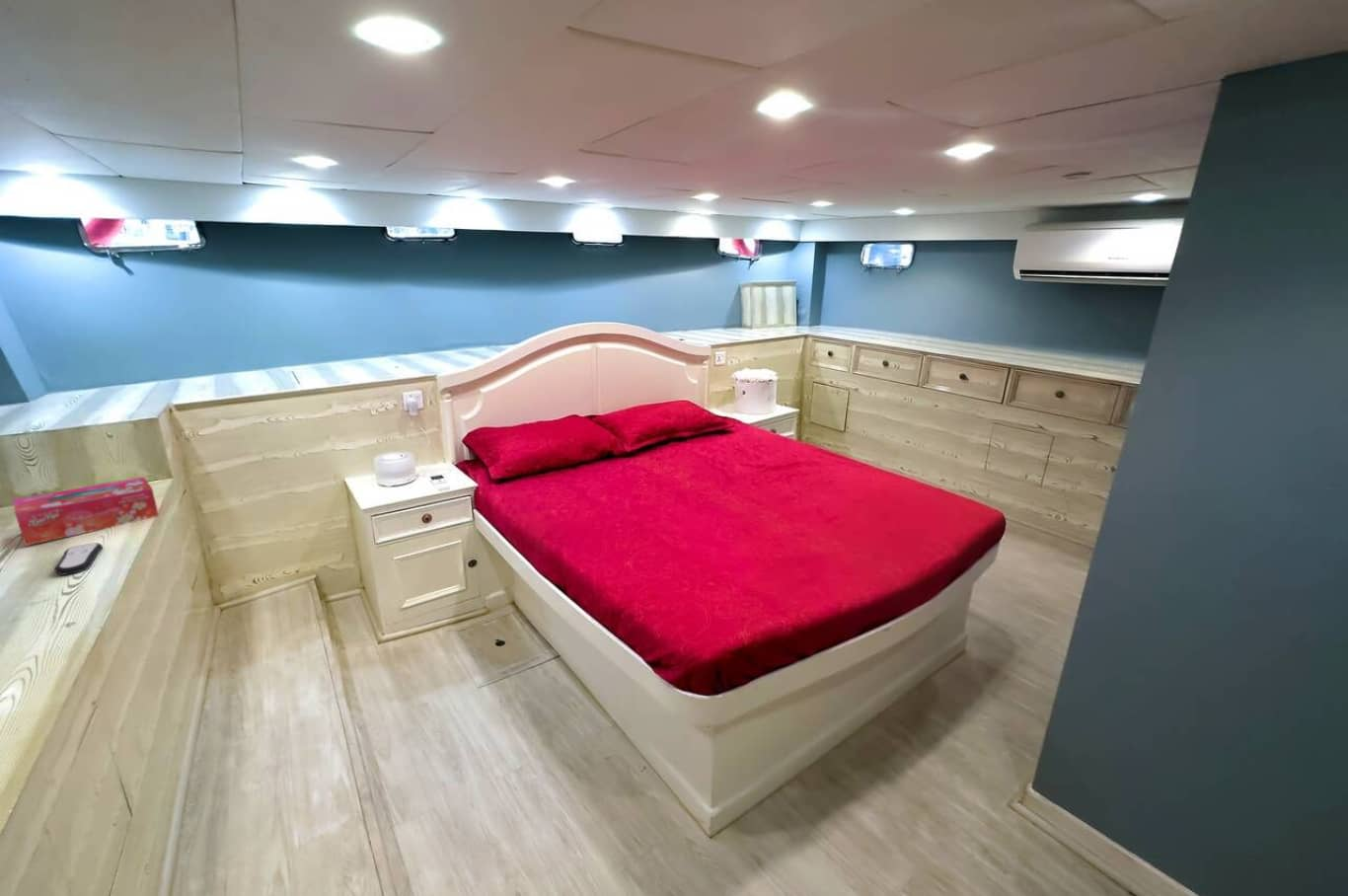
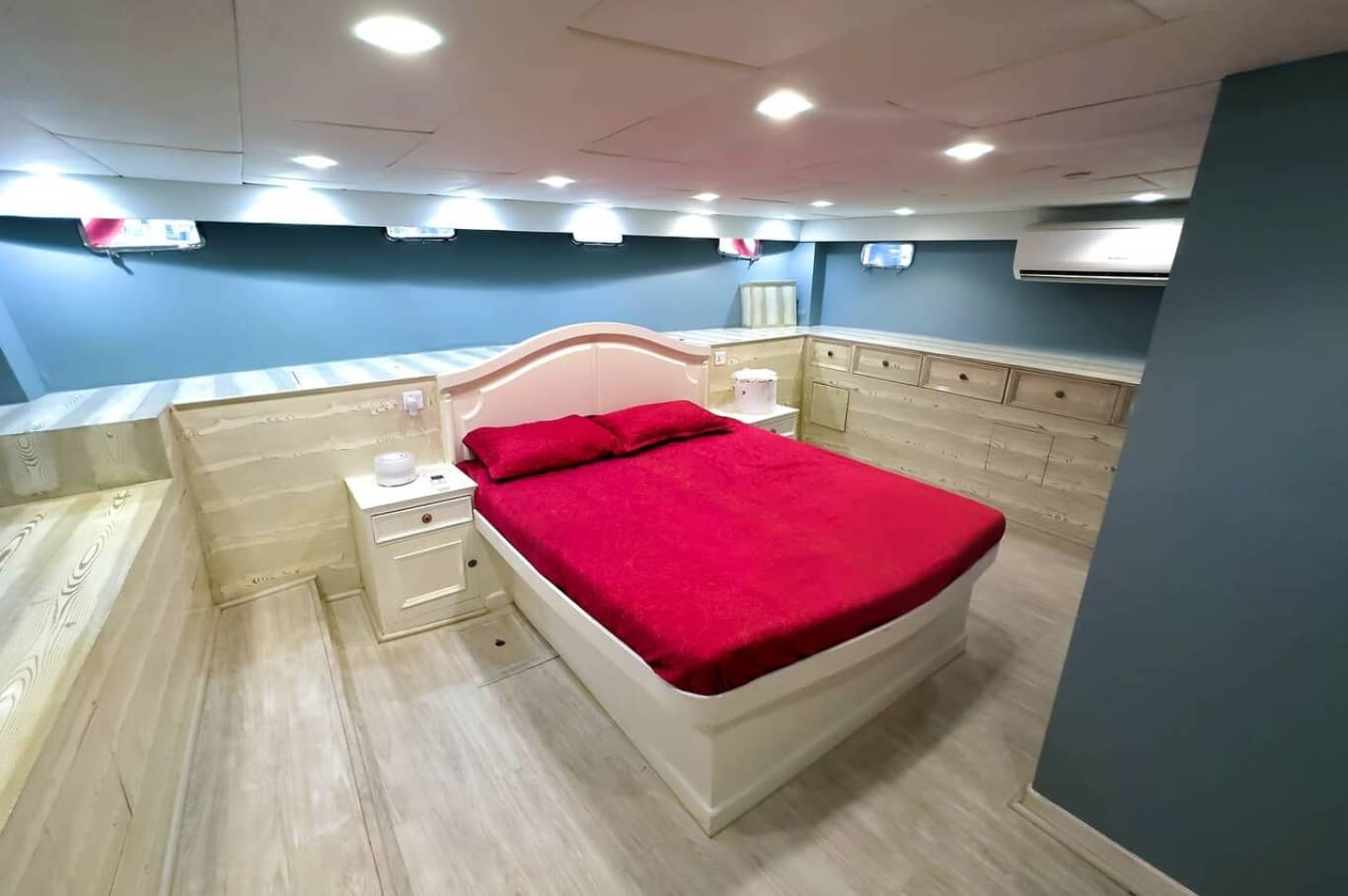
- tissue box [12,476,160,547]
- remote control [54,542,104,576]
